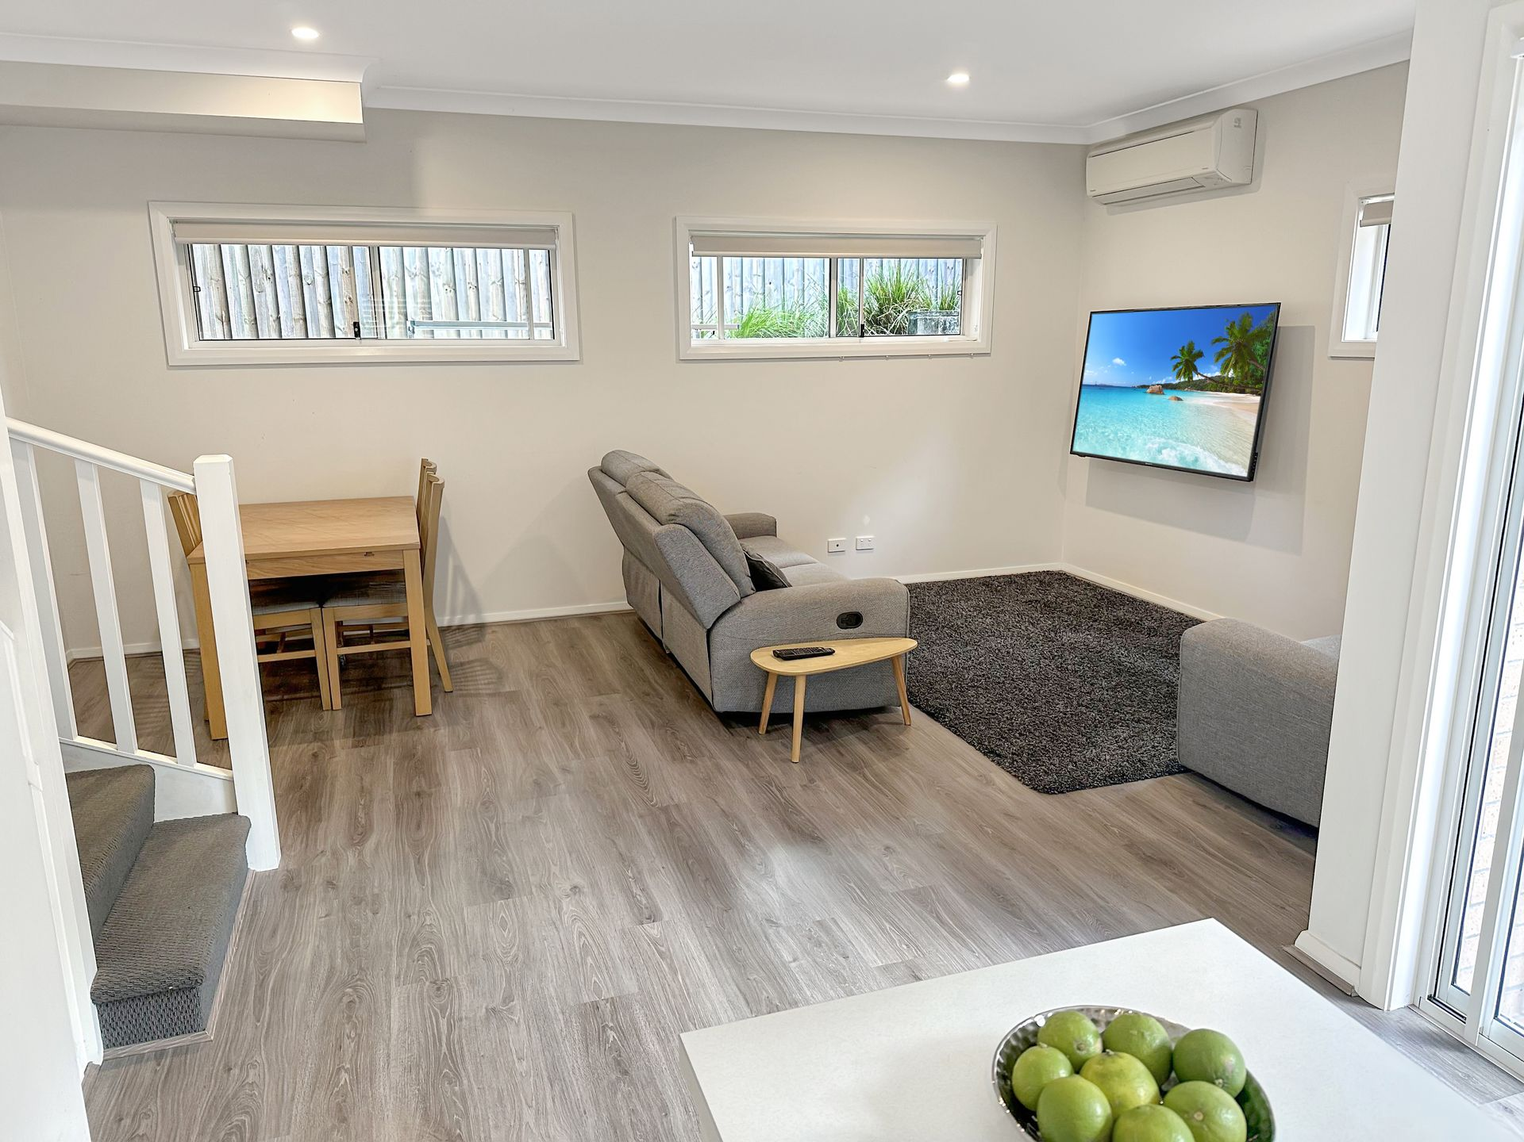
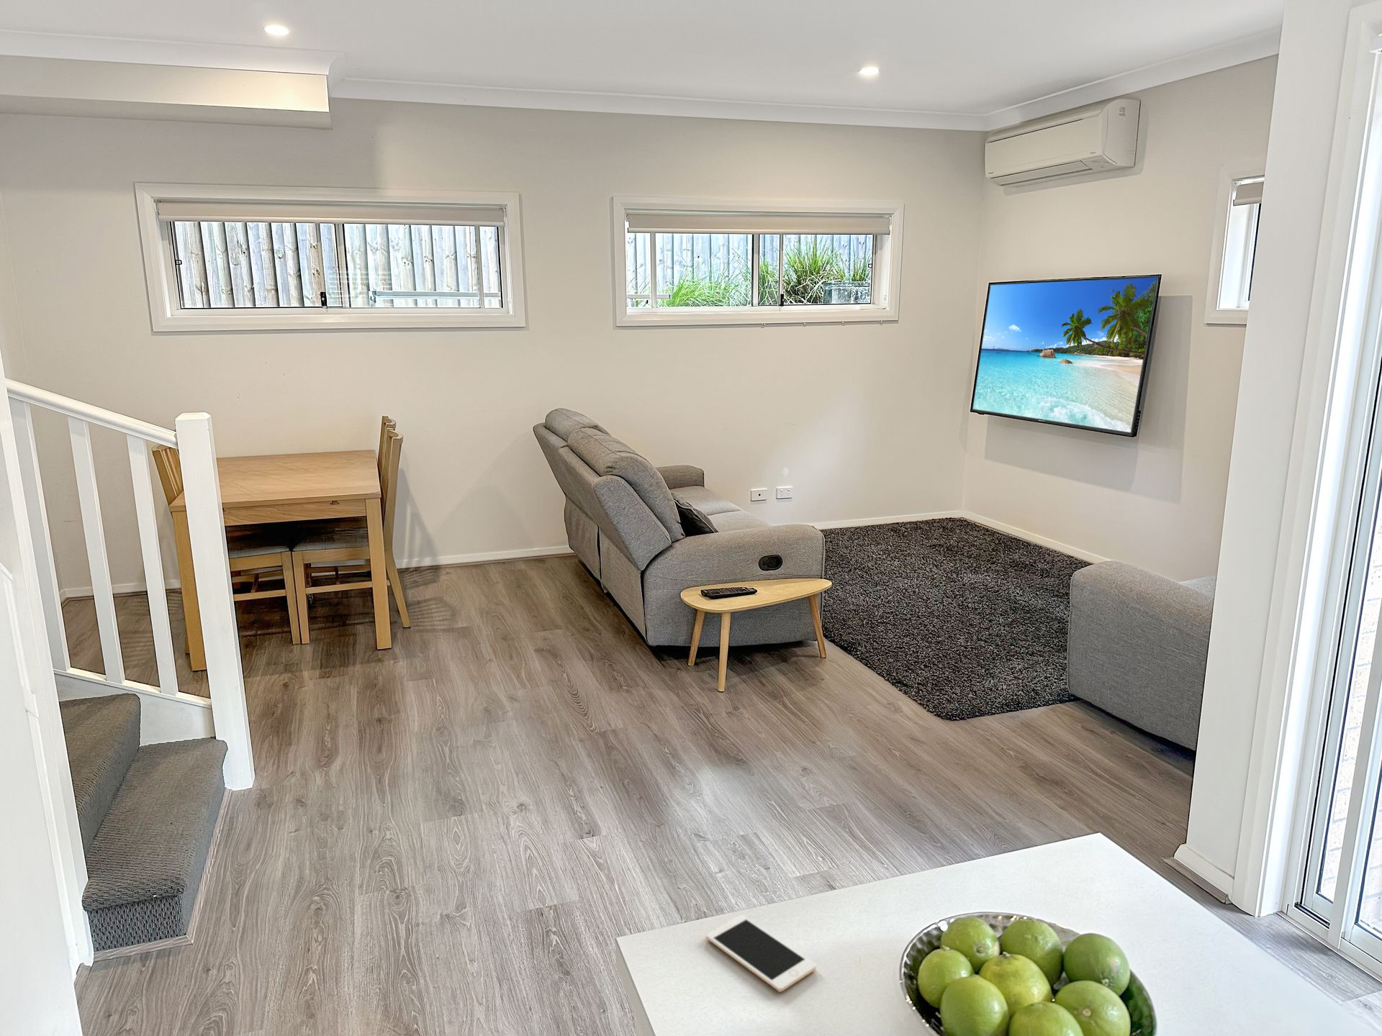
+ cell phone [705,914,817,992]
